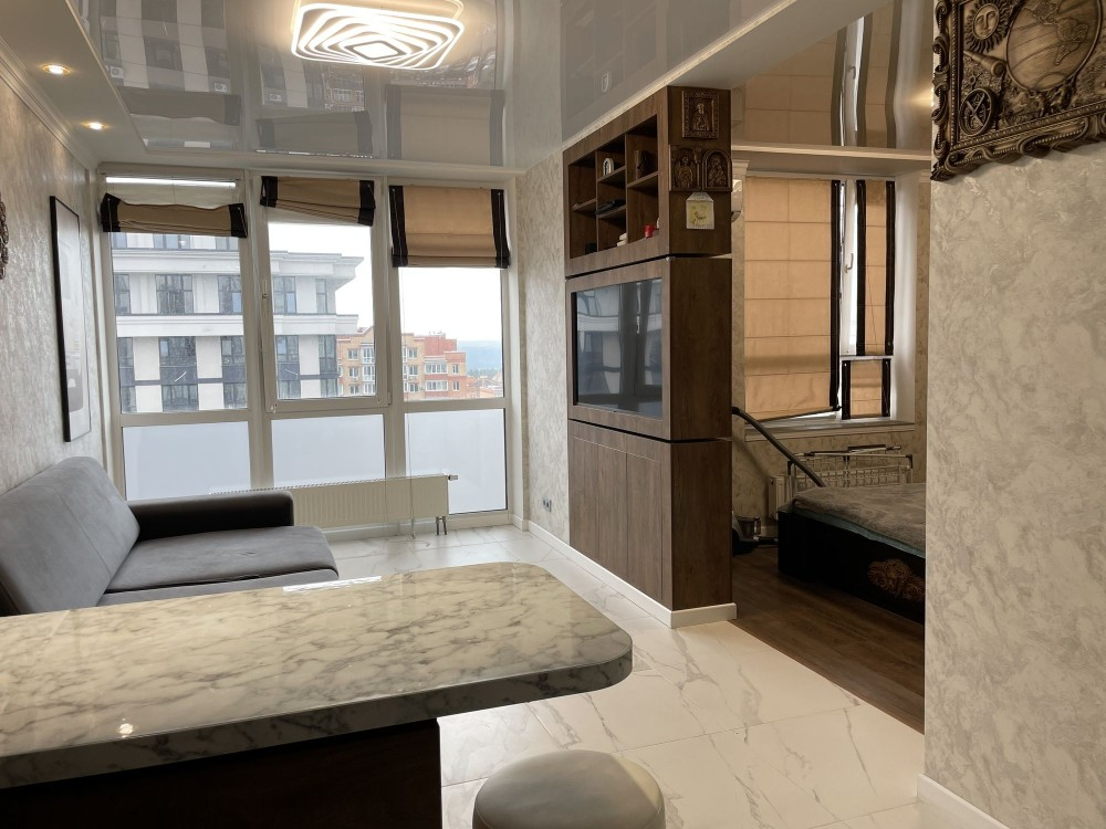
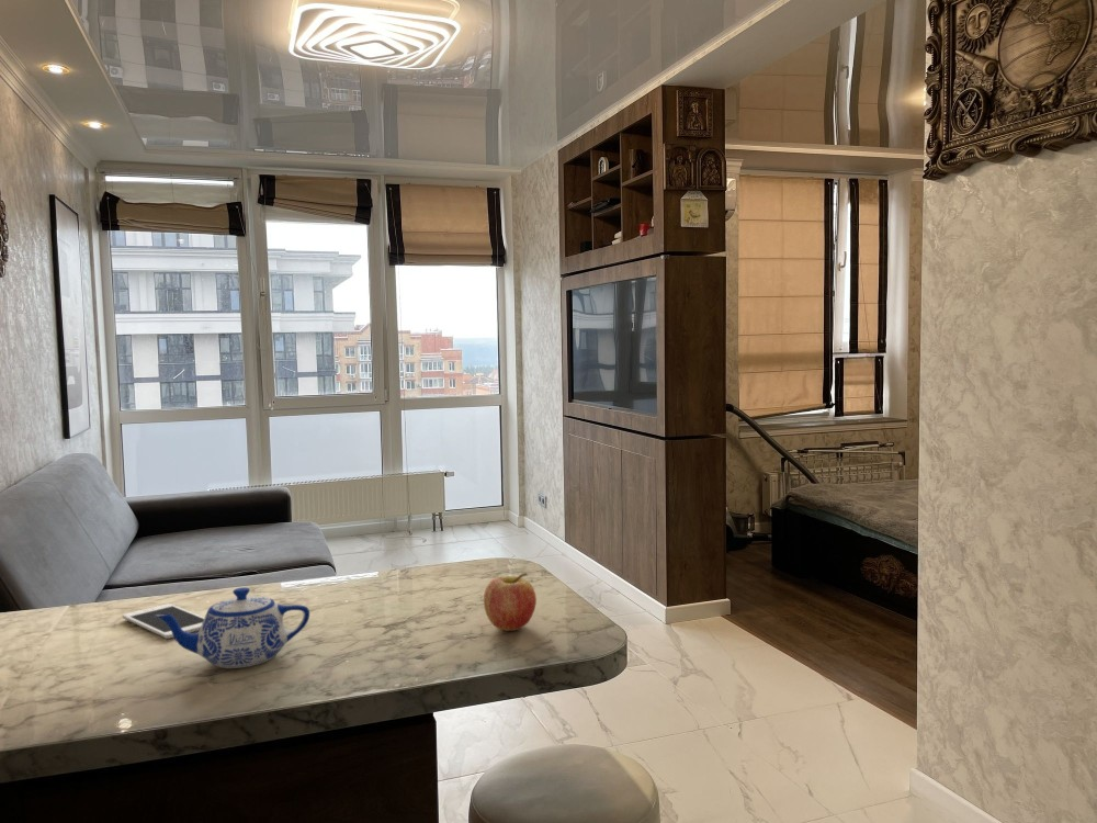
+ fruit [483,572,538,632]
+ teapot [155,586,310,669]
+ cell phone [122,602,205,640]
